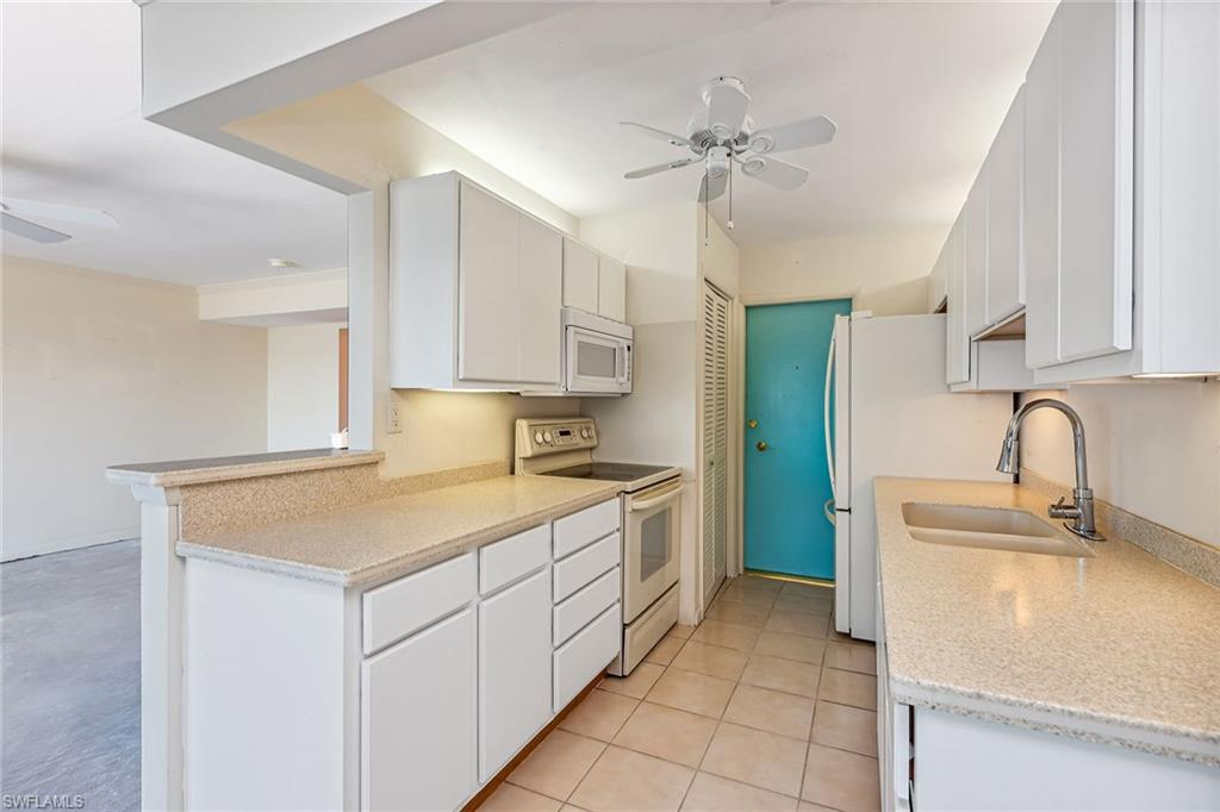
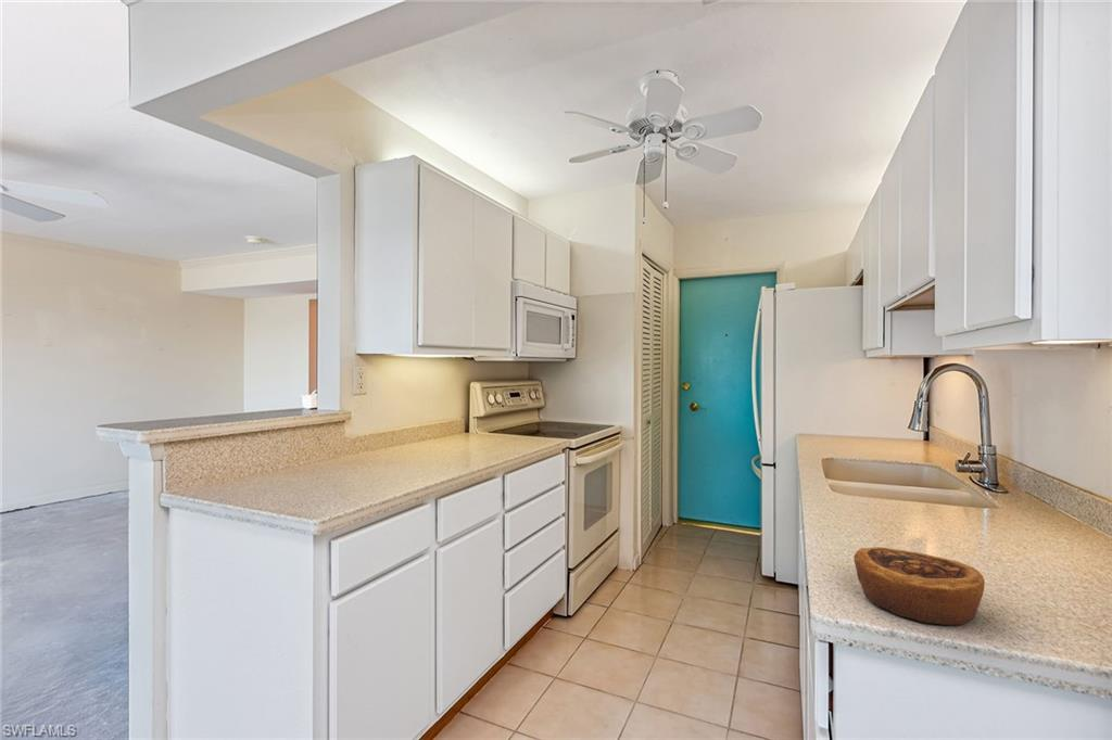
+ pastry [852,546,986,626]
